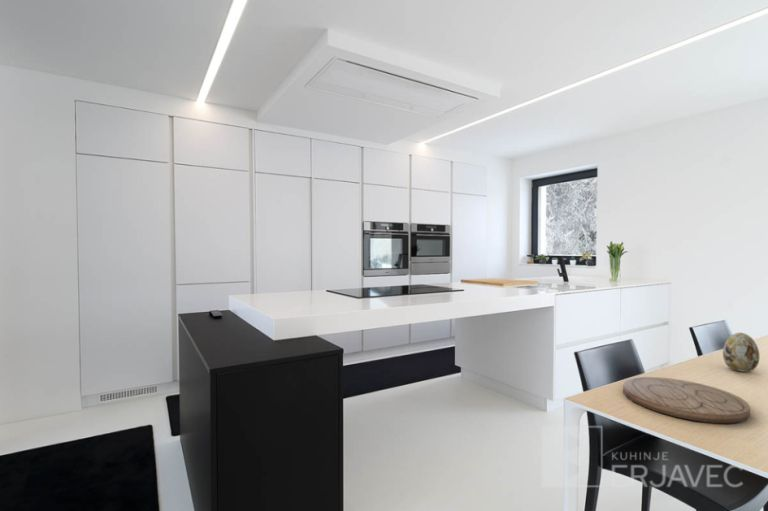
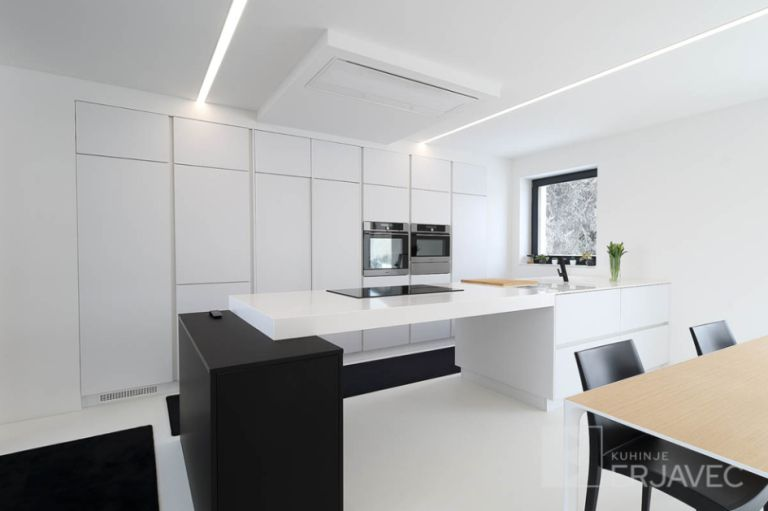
- decorative egg [722,332,760,373]
- cutting board [622,376,751,424]
